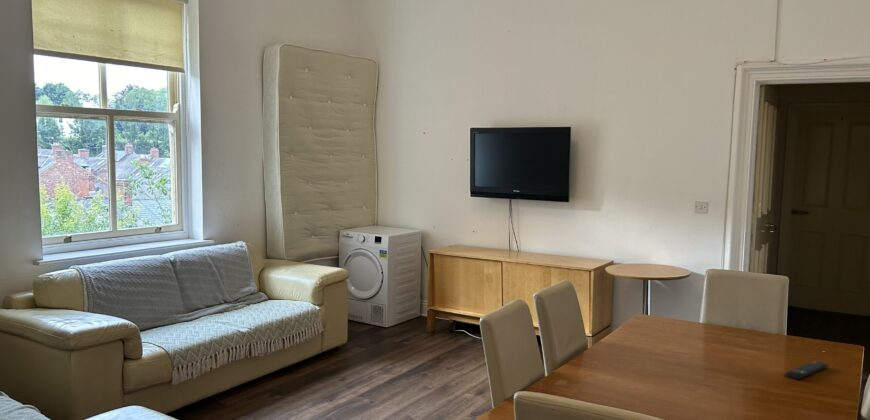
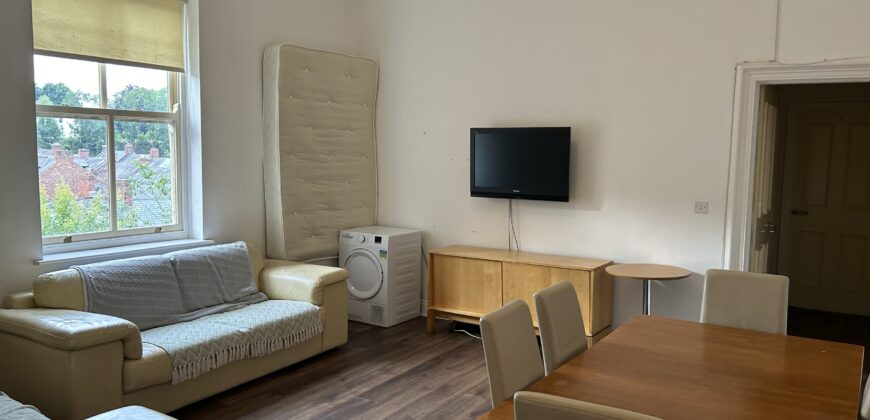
- remote control [784,360,829,380]
